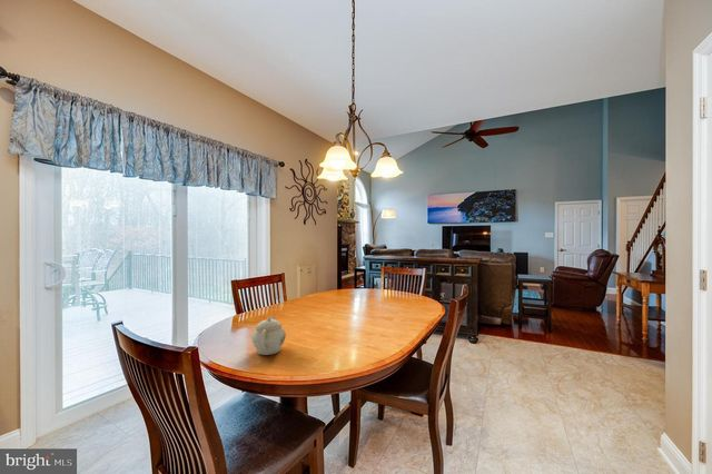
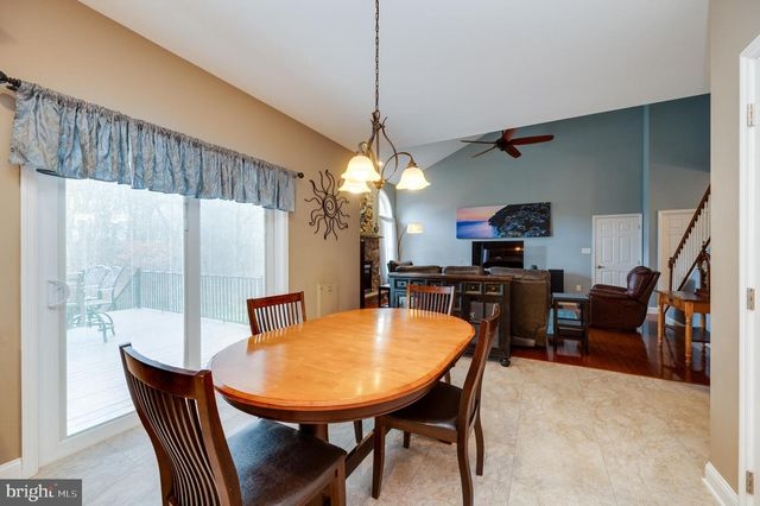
- teapot [250,315,287,356]
